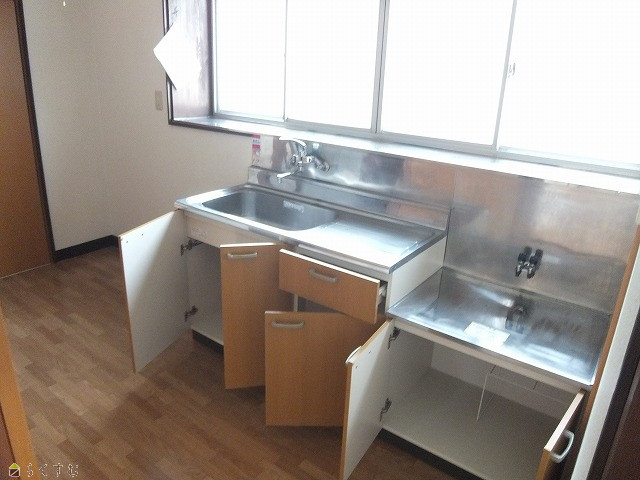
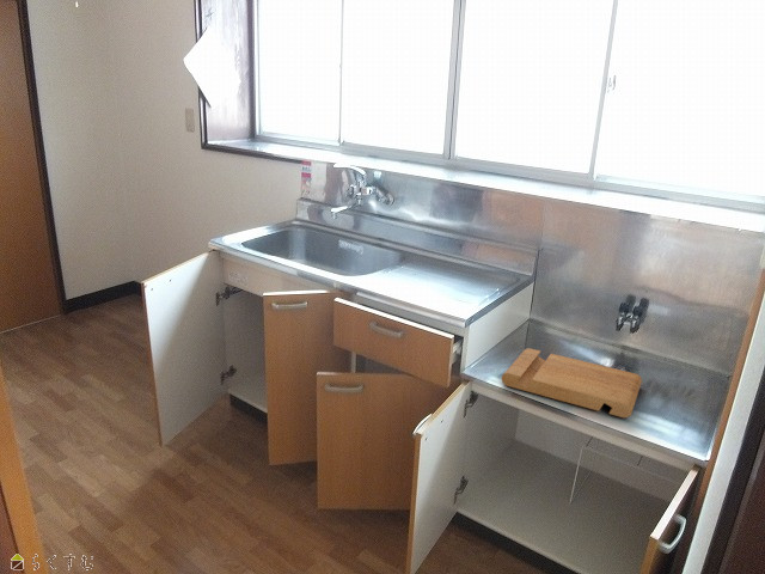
+ cutting board [501,347,643,419]
